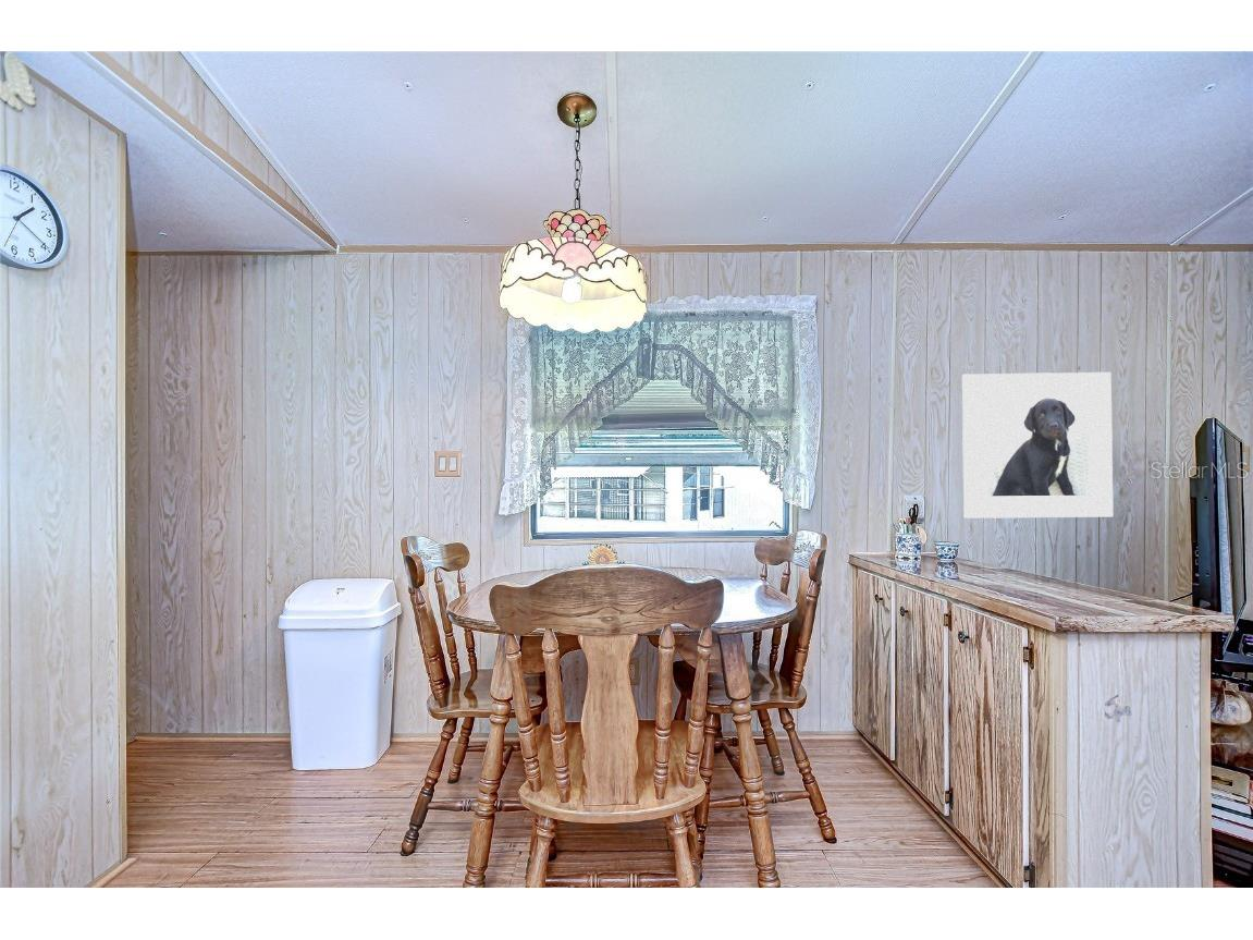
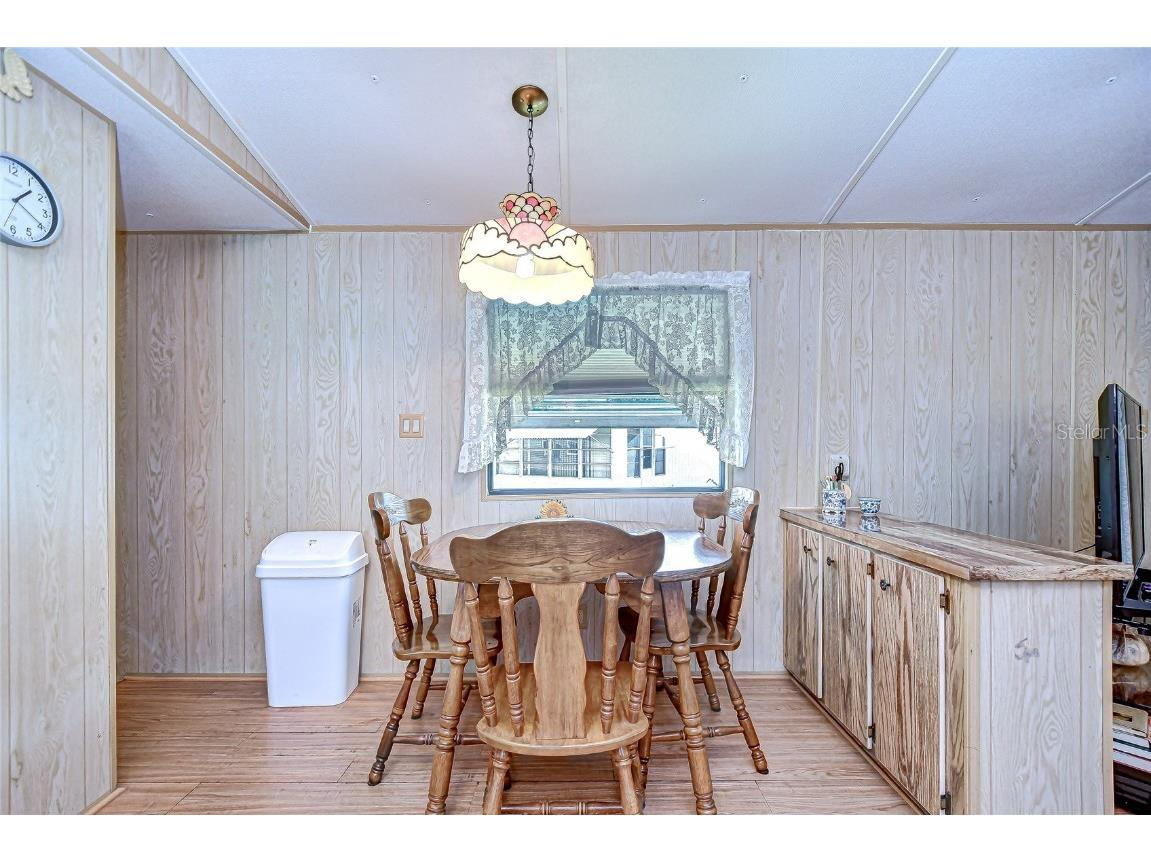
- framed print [961,371,1114,520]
